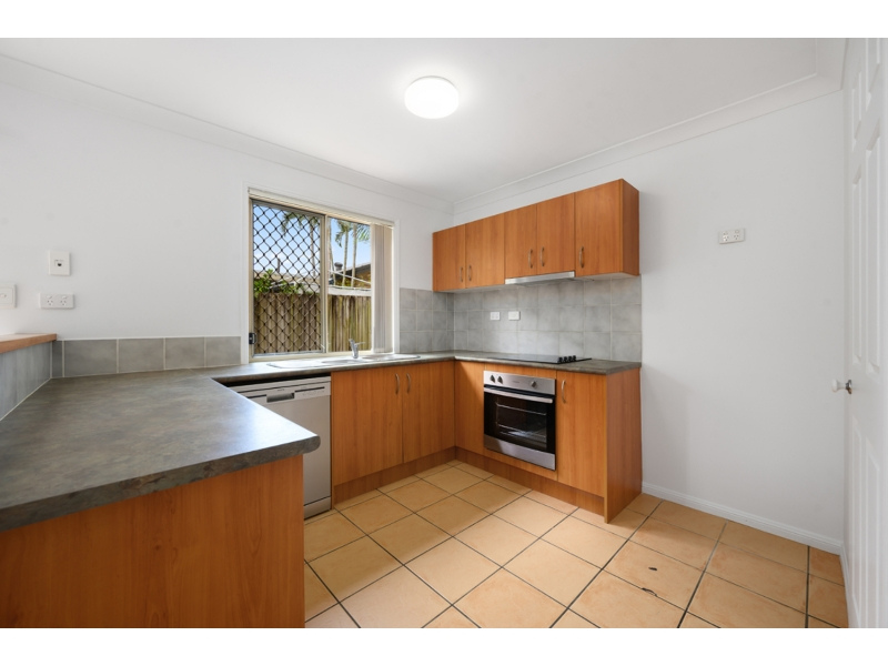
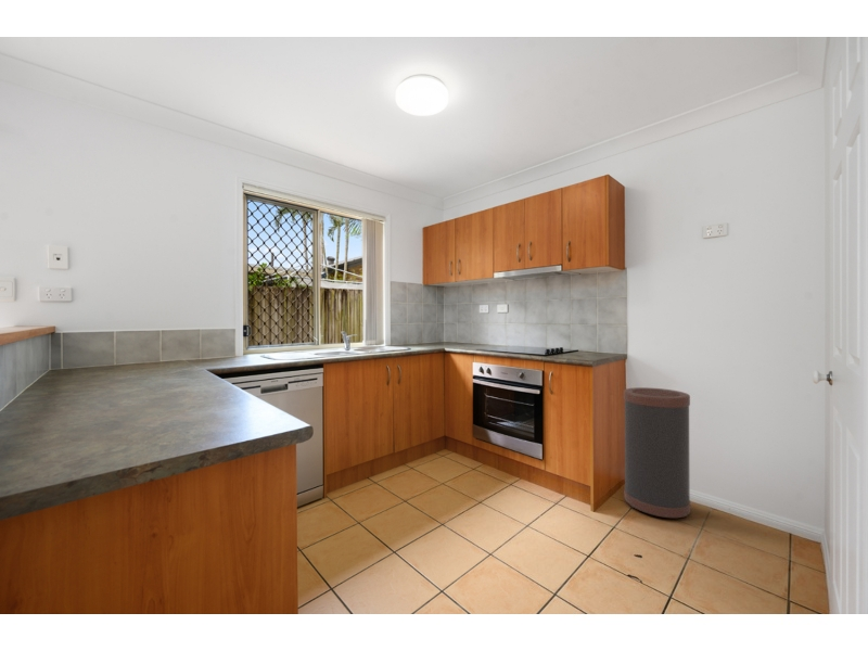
+ trash can [623,386,691,519]
